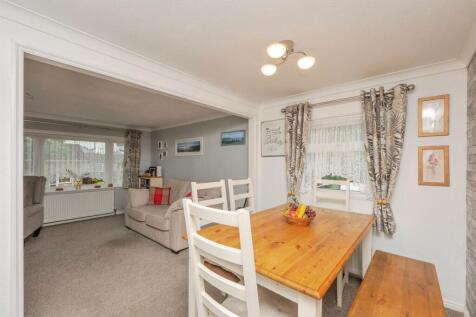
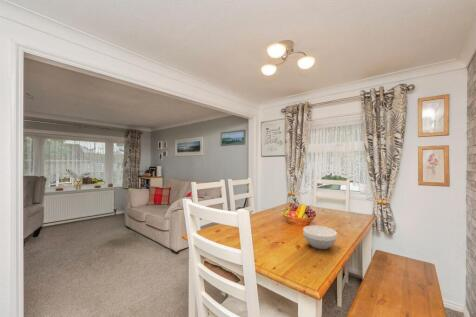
+ bowl [302,225,338,250]
